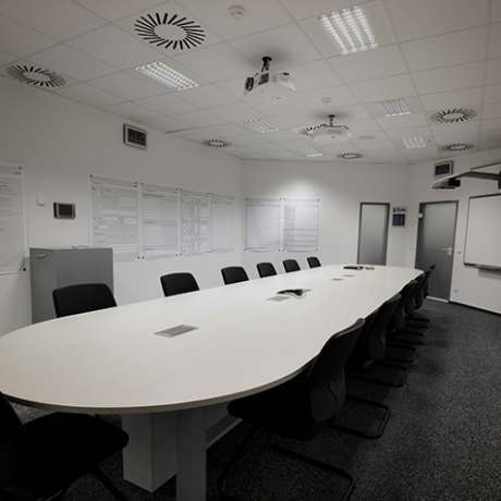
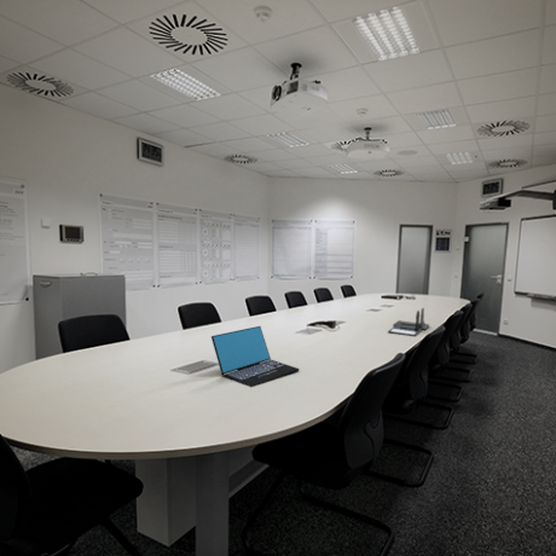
+ laptop [210,325,300,388]
+ desk organizer [387,307,430,337]
